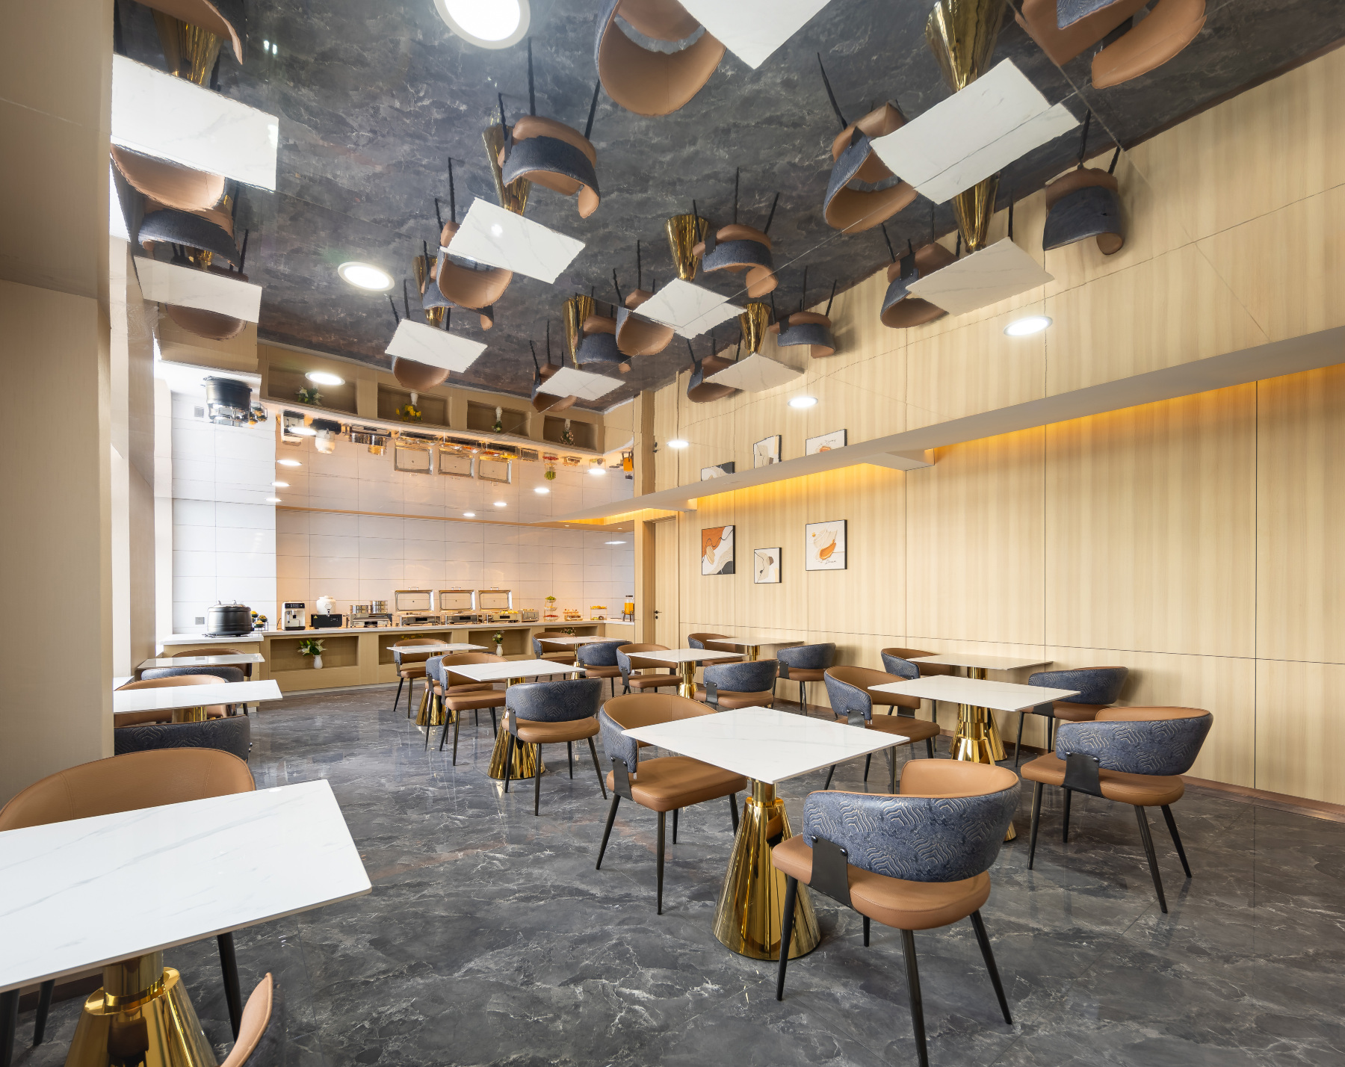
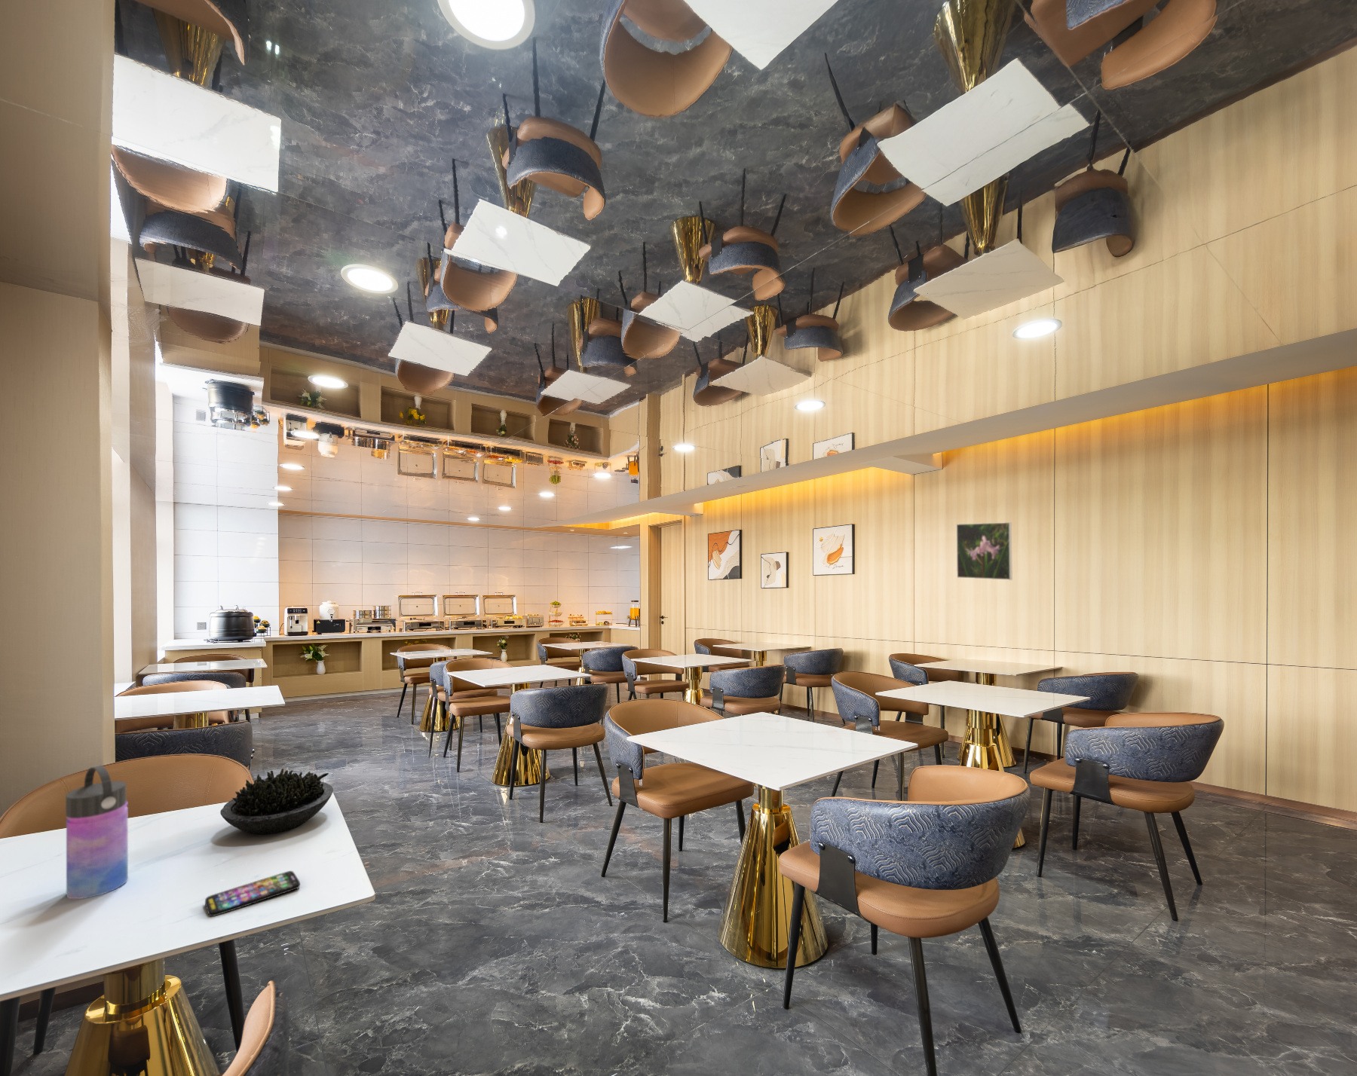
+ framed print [956,521,1013,580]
+ water bottle [65,764,129,900]
+ smartphone [204,870,301,917]
+ succulent plant [219,768,334,835]
